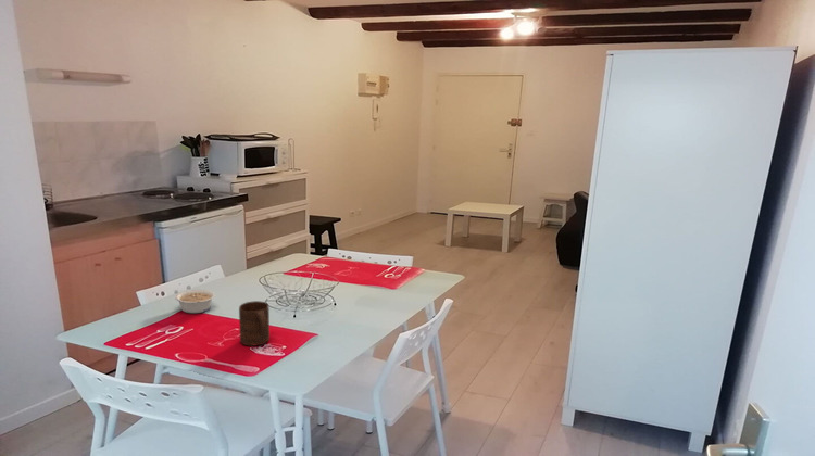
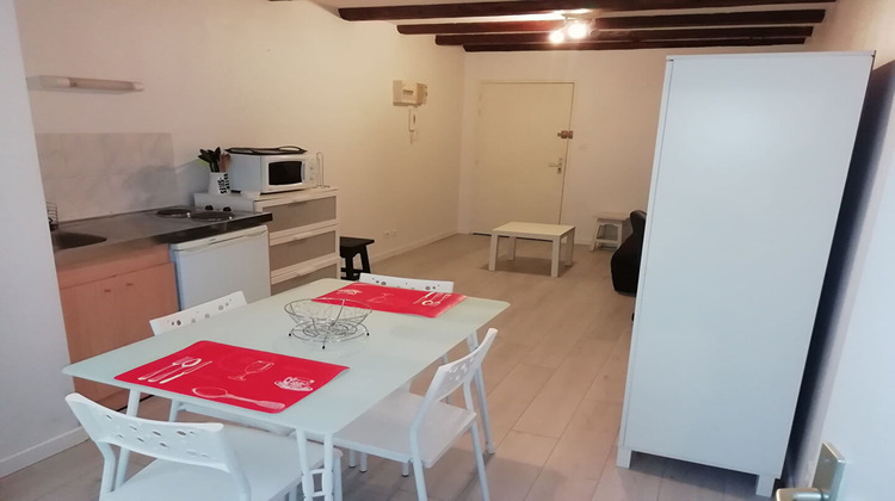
- cup [238,300,271,347]
- legume [174,289,216,314]
